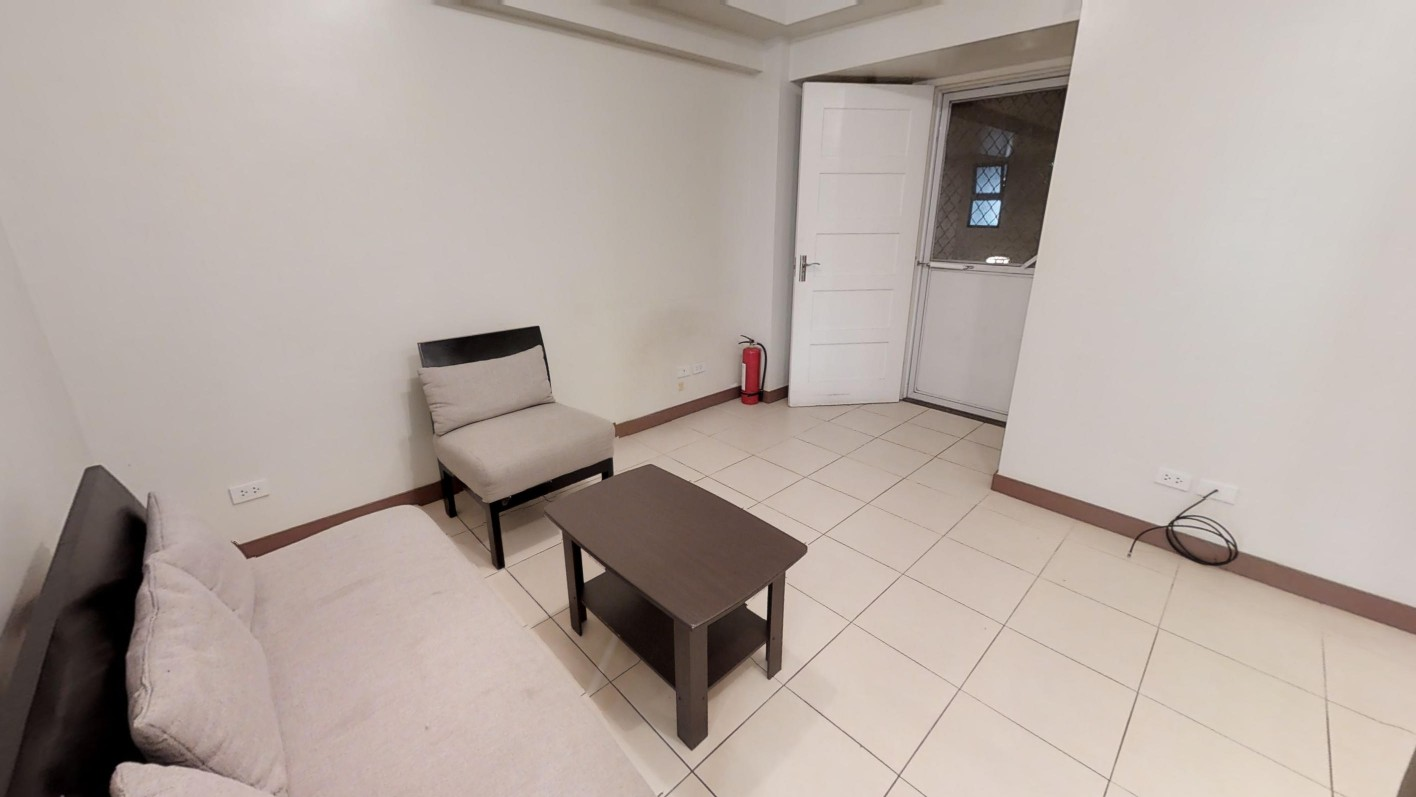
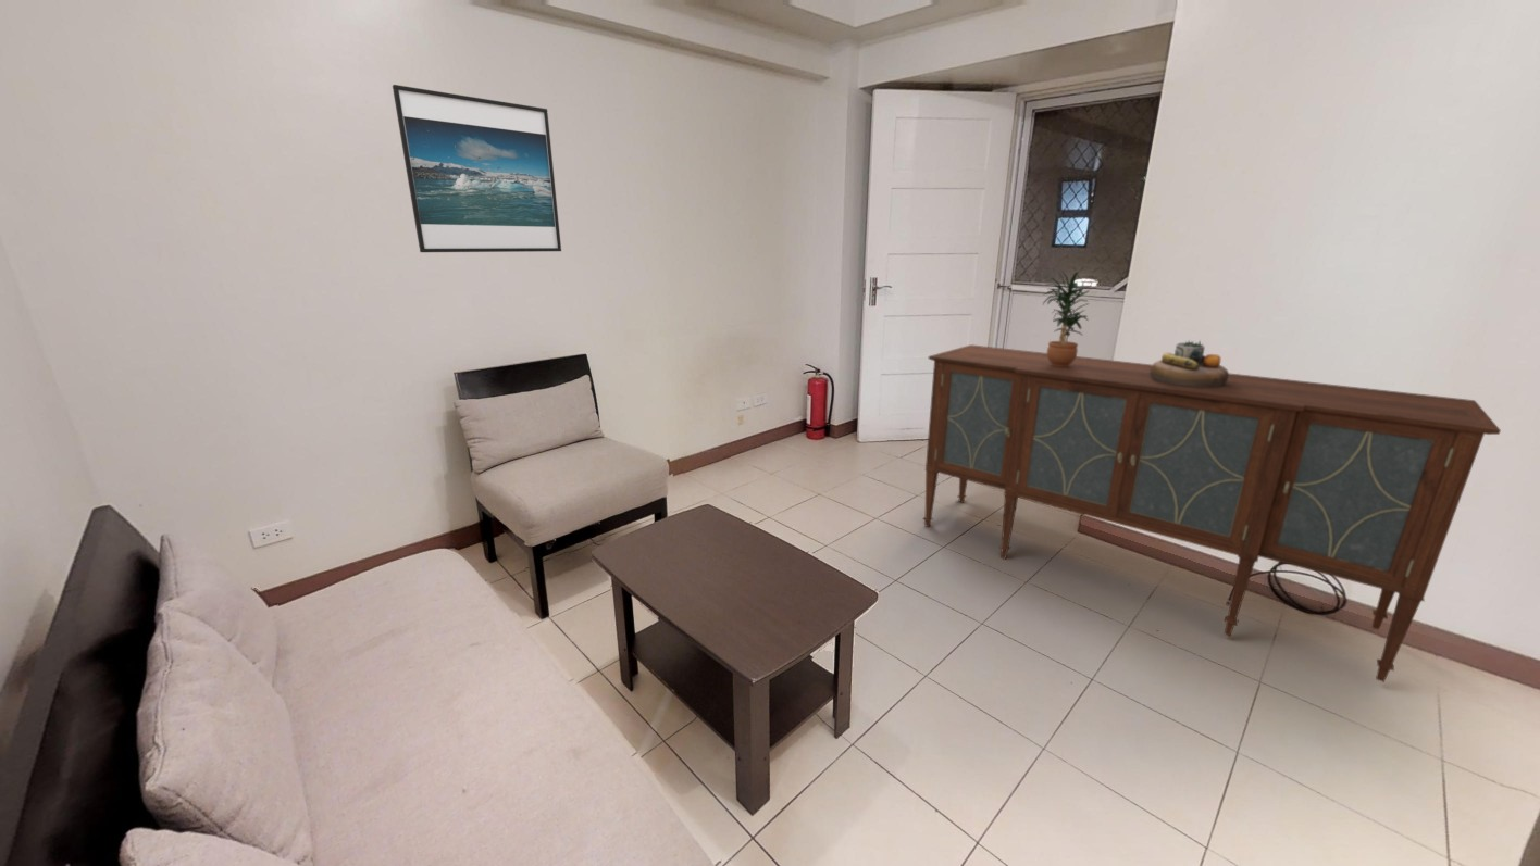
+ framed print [392,84,562,253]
+ sideboard [922,343,1502,683]
+ decorative bowl [1150,339,1230,388]
+ potted plant [1042,269,1092,367]
